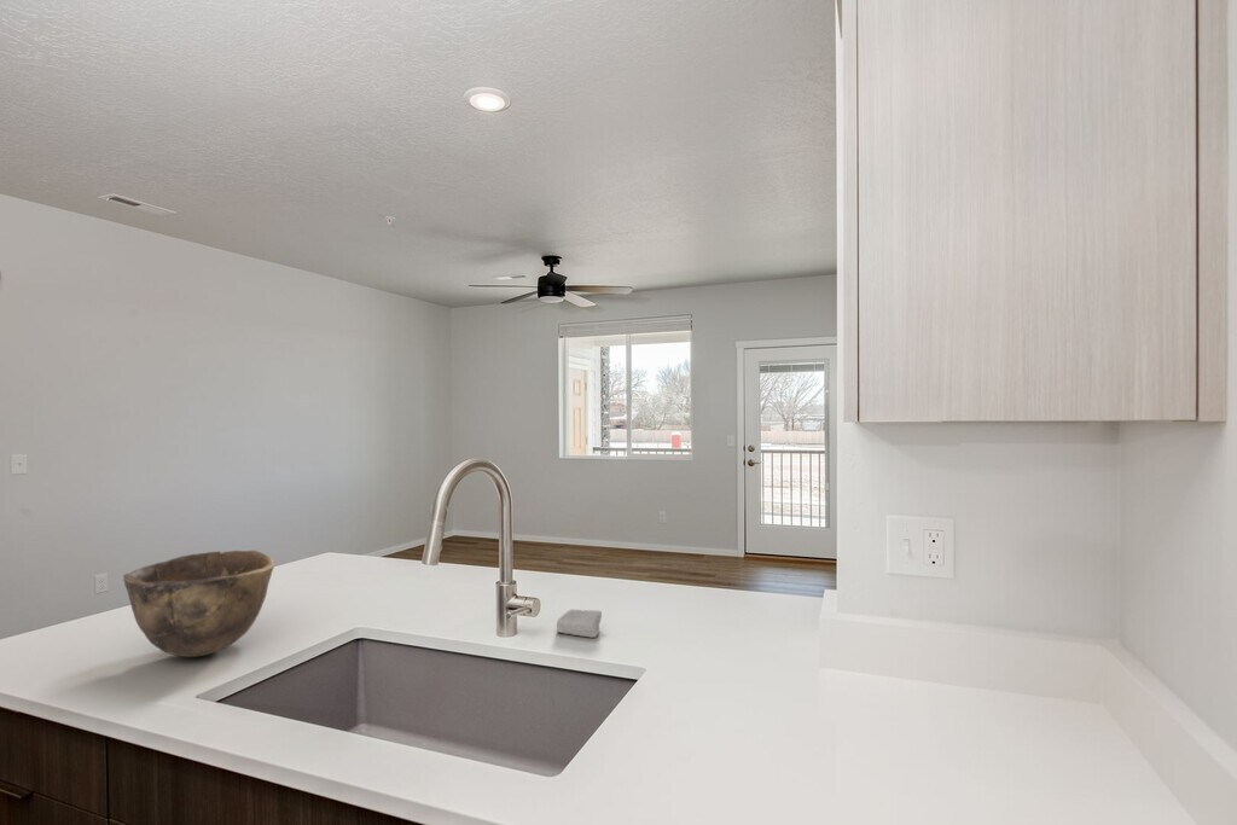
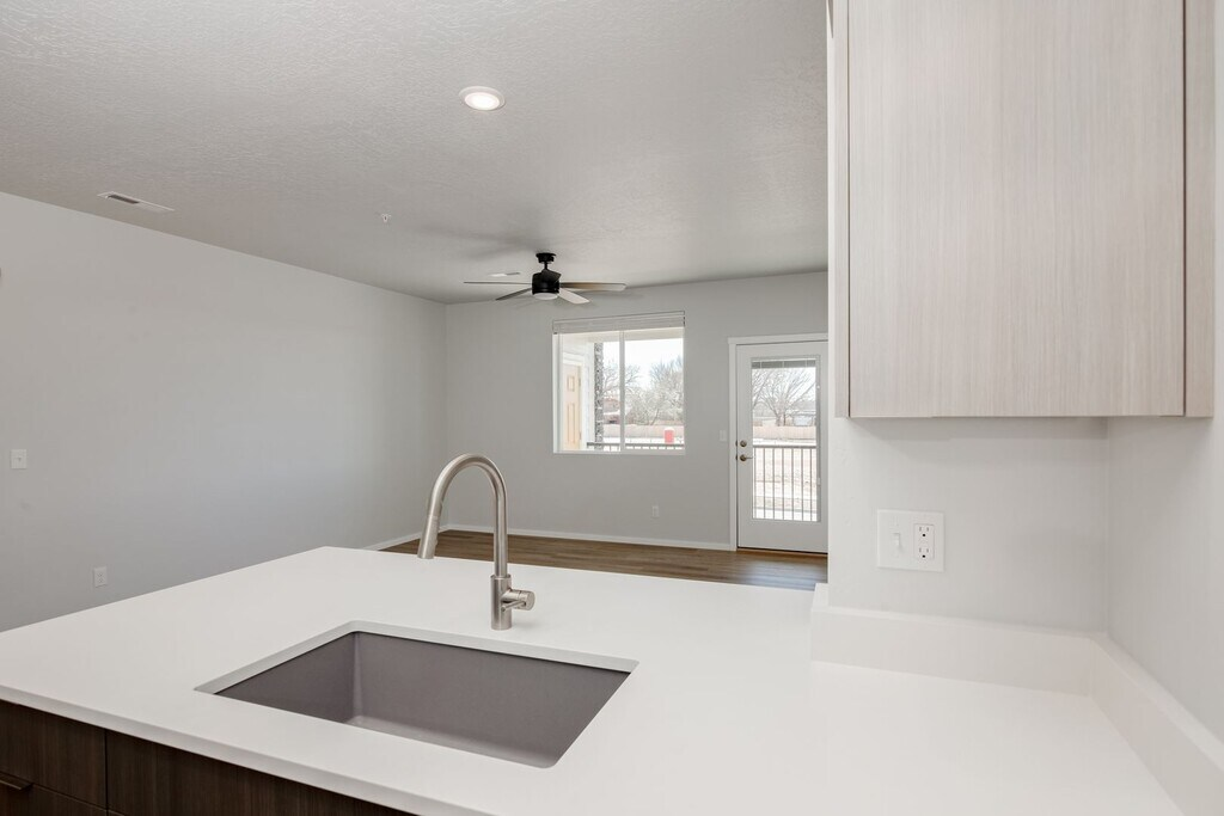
- bowl [122,550,275,658]
- soap bar [556,608,603,639]
